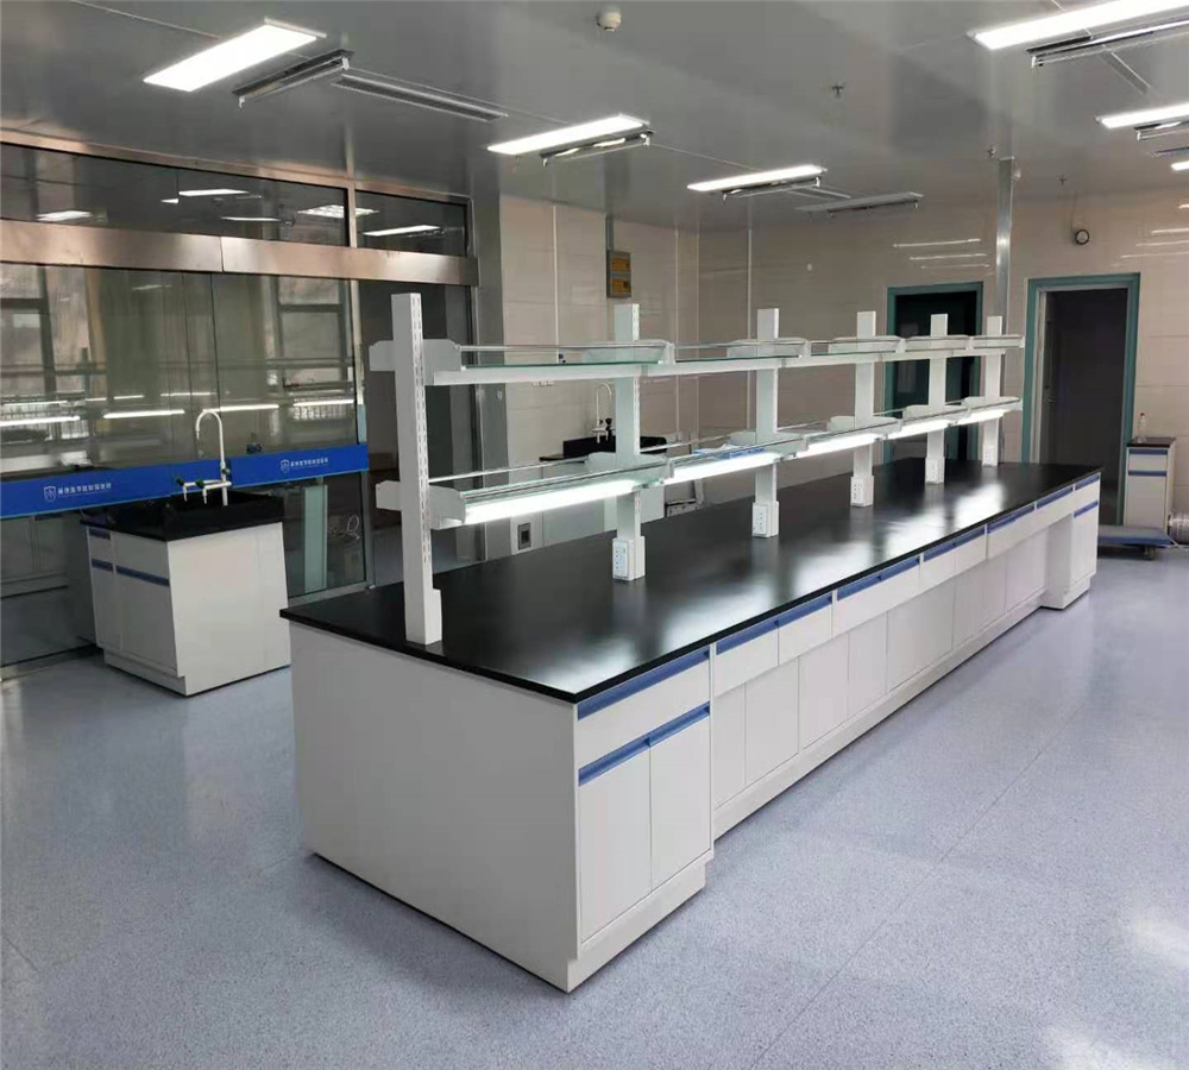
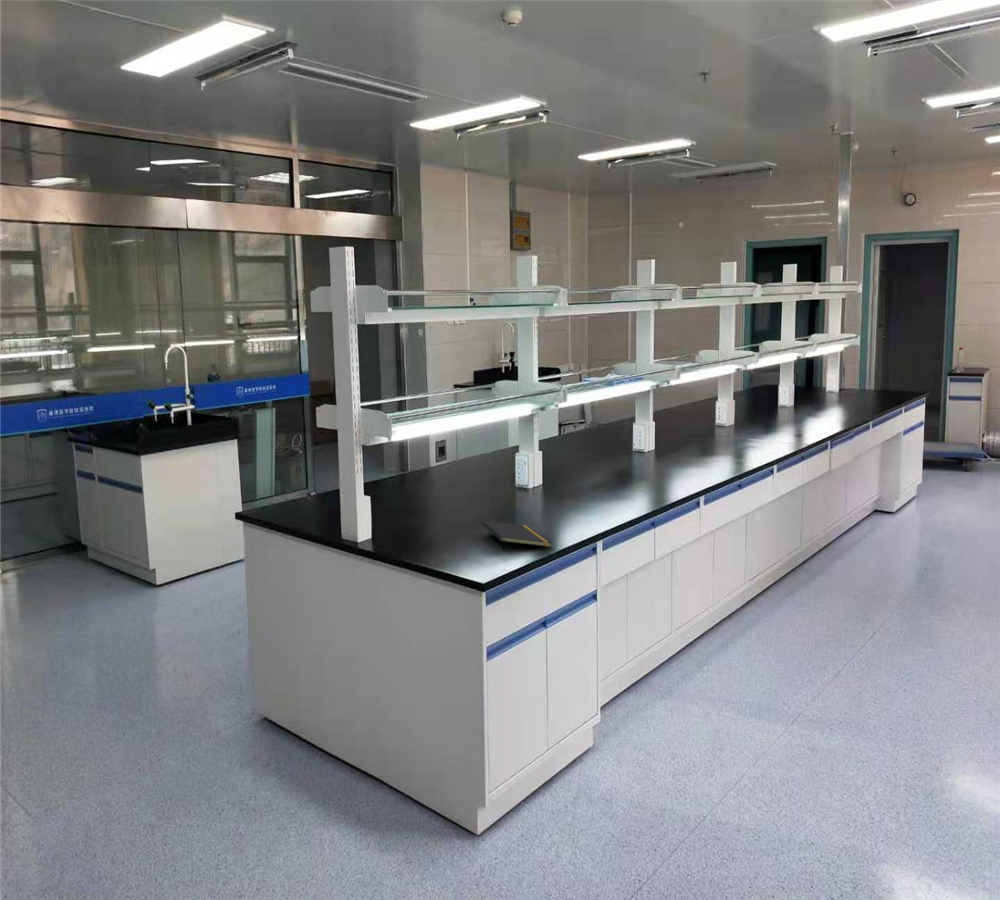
+ notepad [480,519,553,553]
